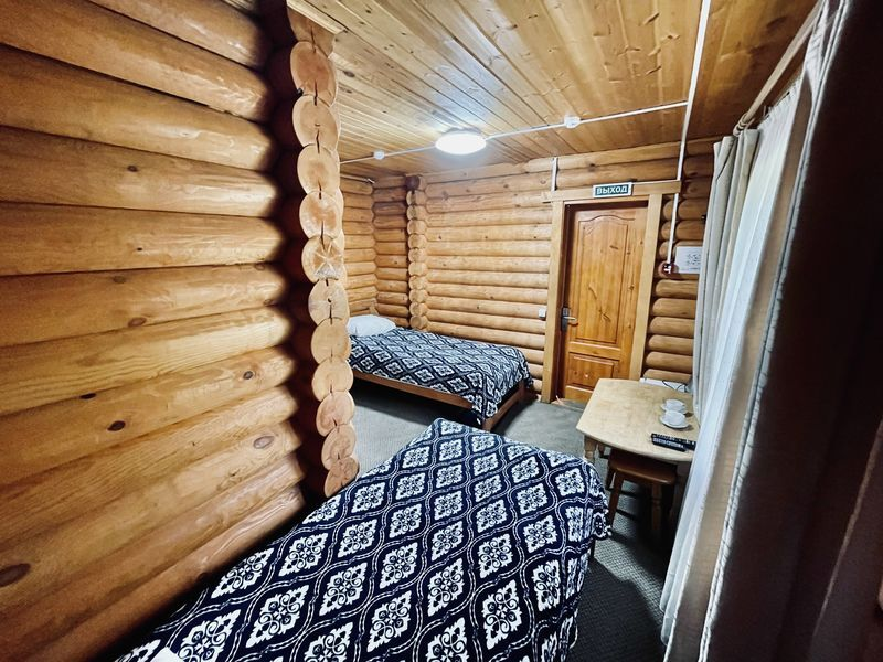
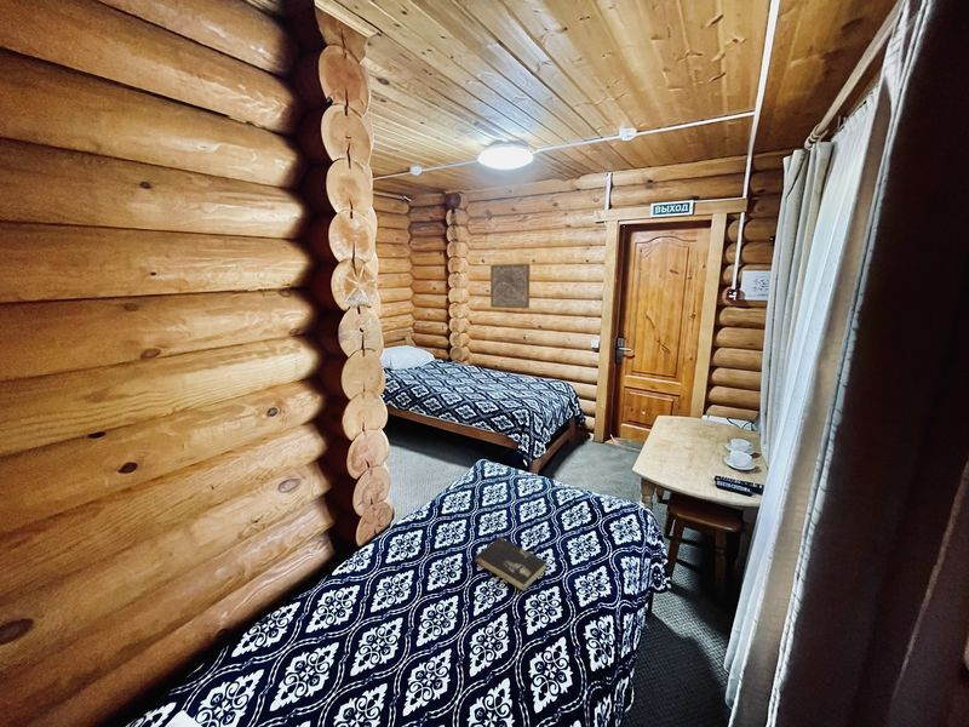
+ book [474,536,547,591]
+ wall art [489,263,531,310]
